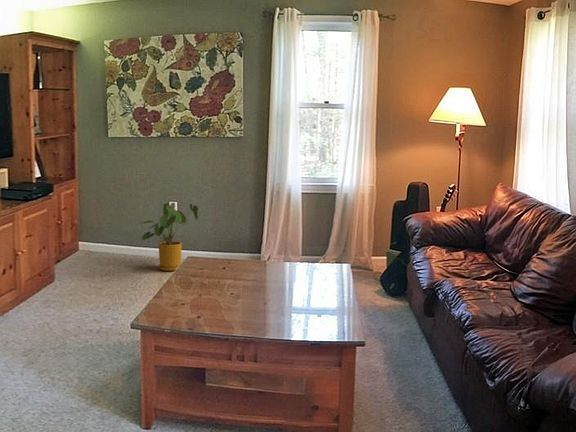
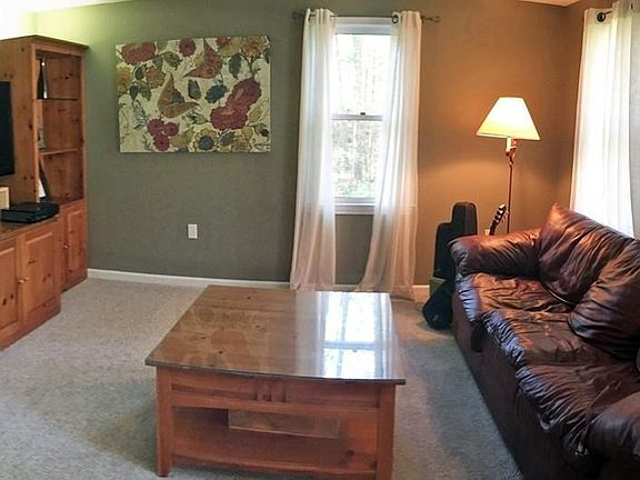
- house plant [139,202,199,272]
